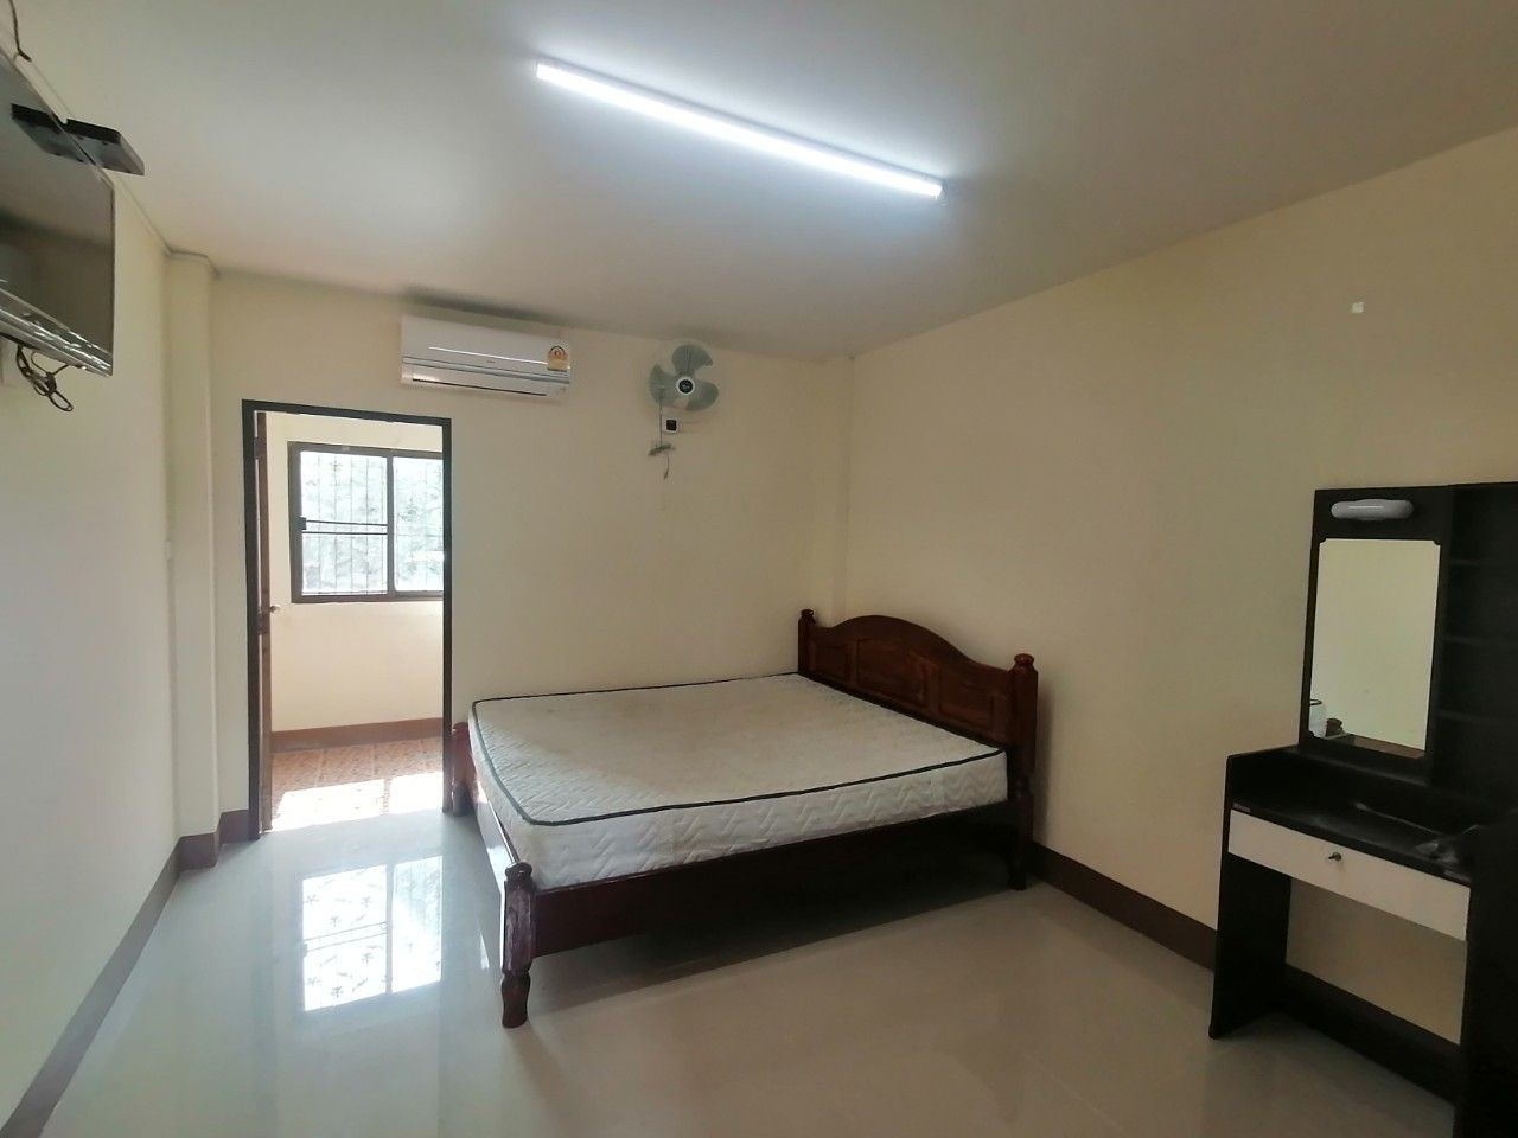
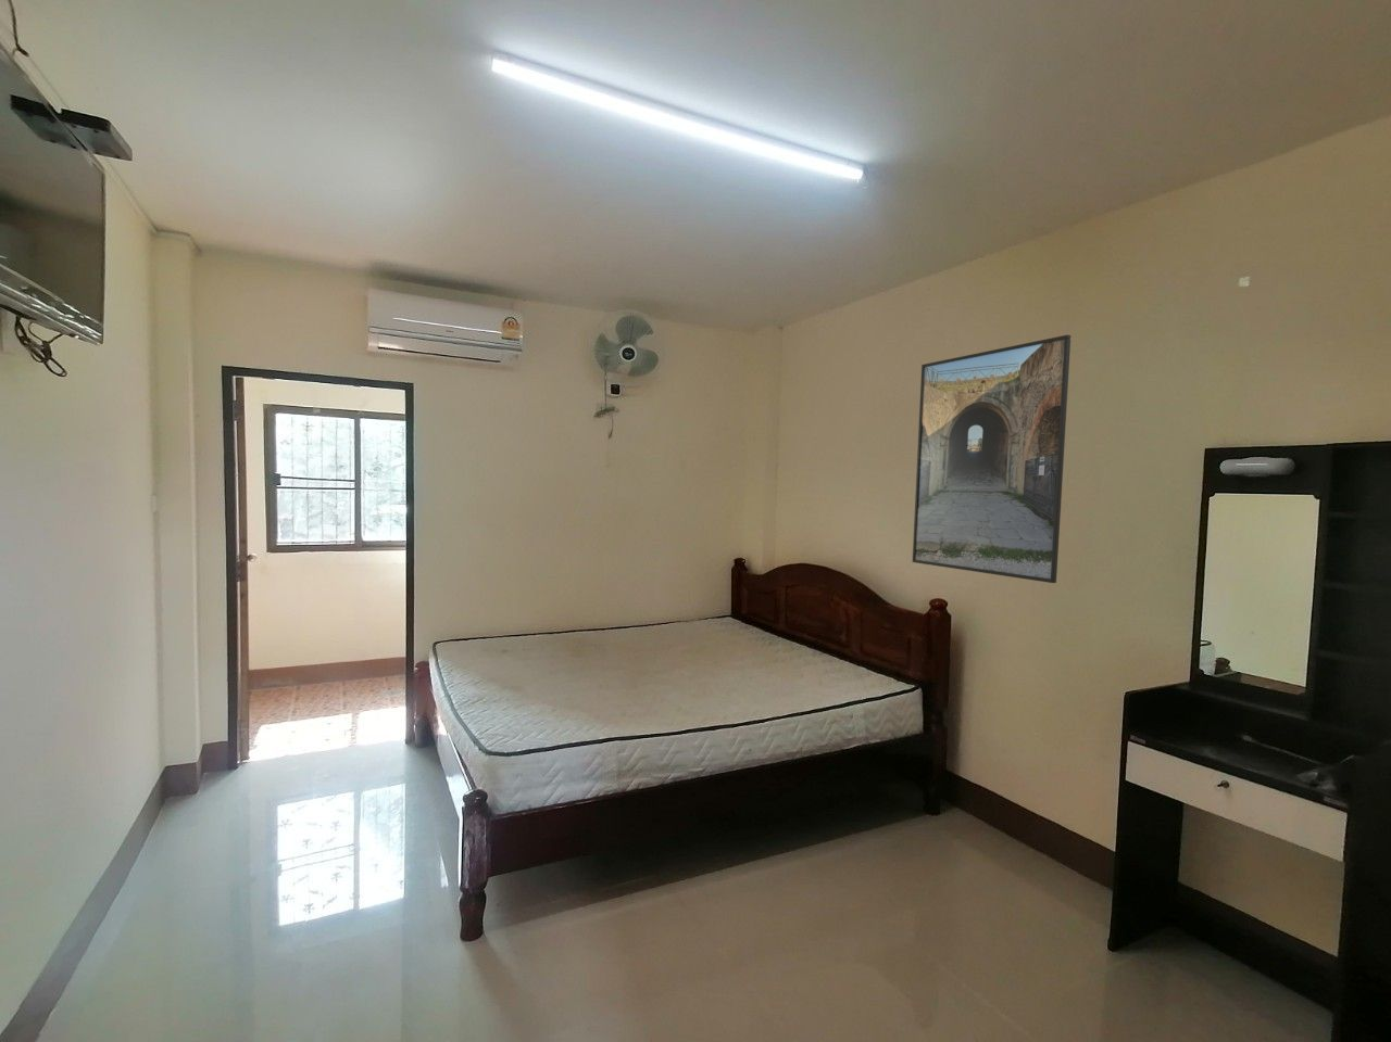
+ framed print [911,334,1071,584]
